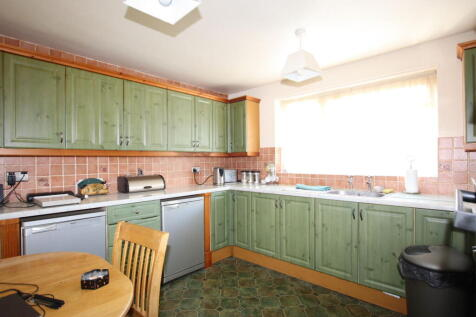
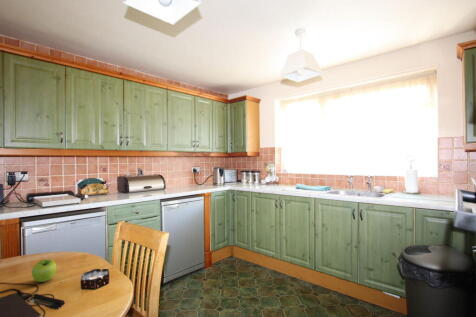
+ fruit [31,258,57,283]
